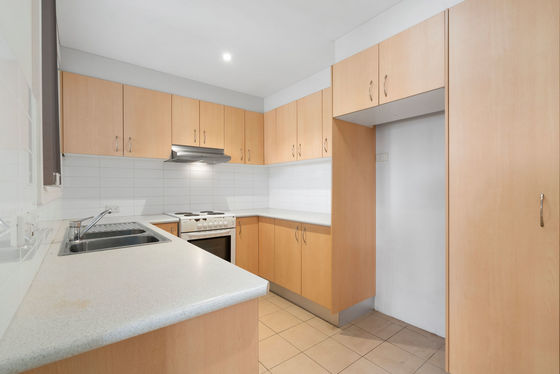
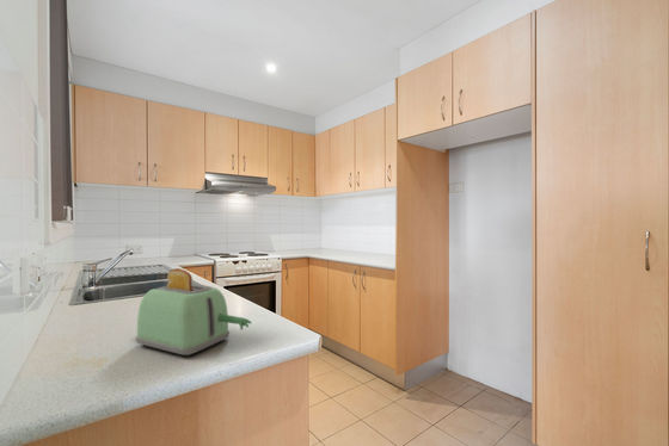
+ toaster [135,267,252,358]
